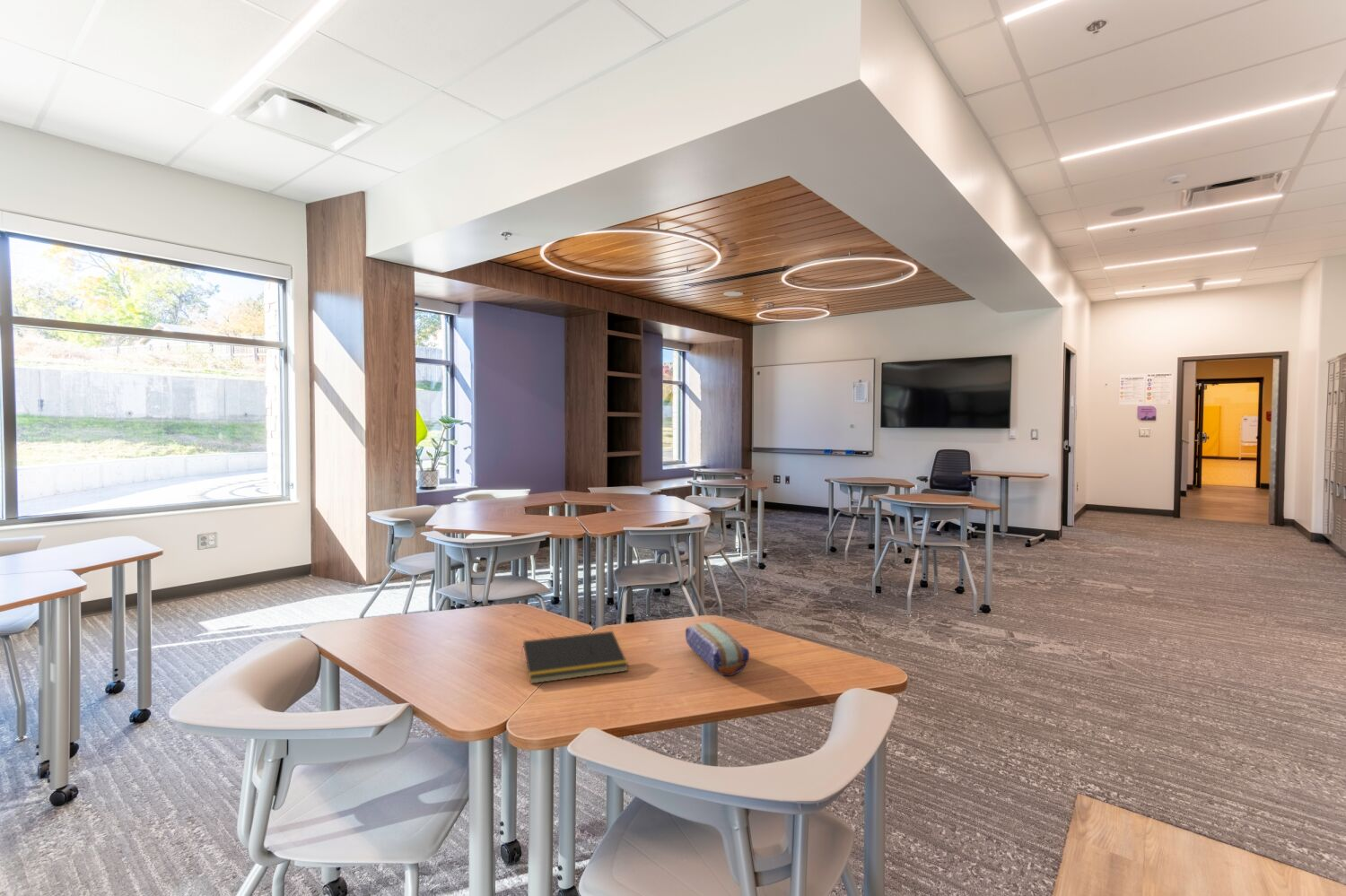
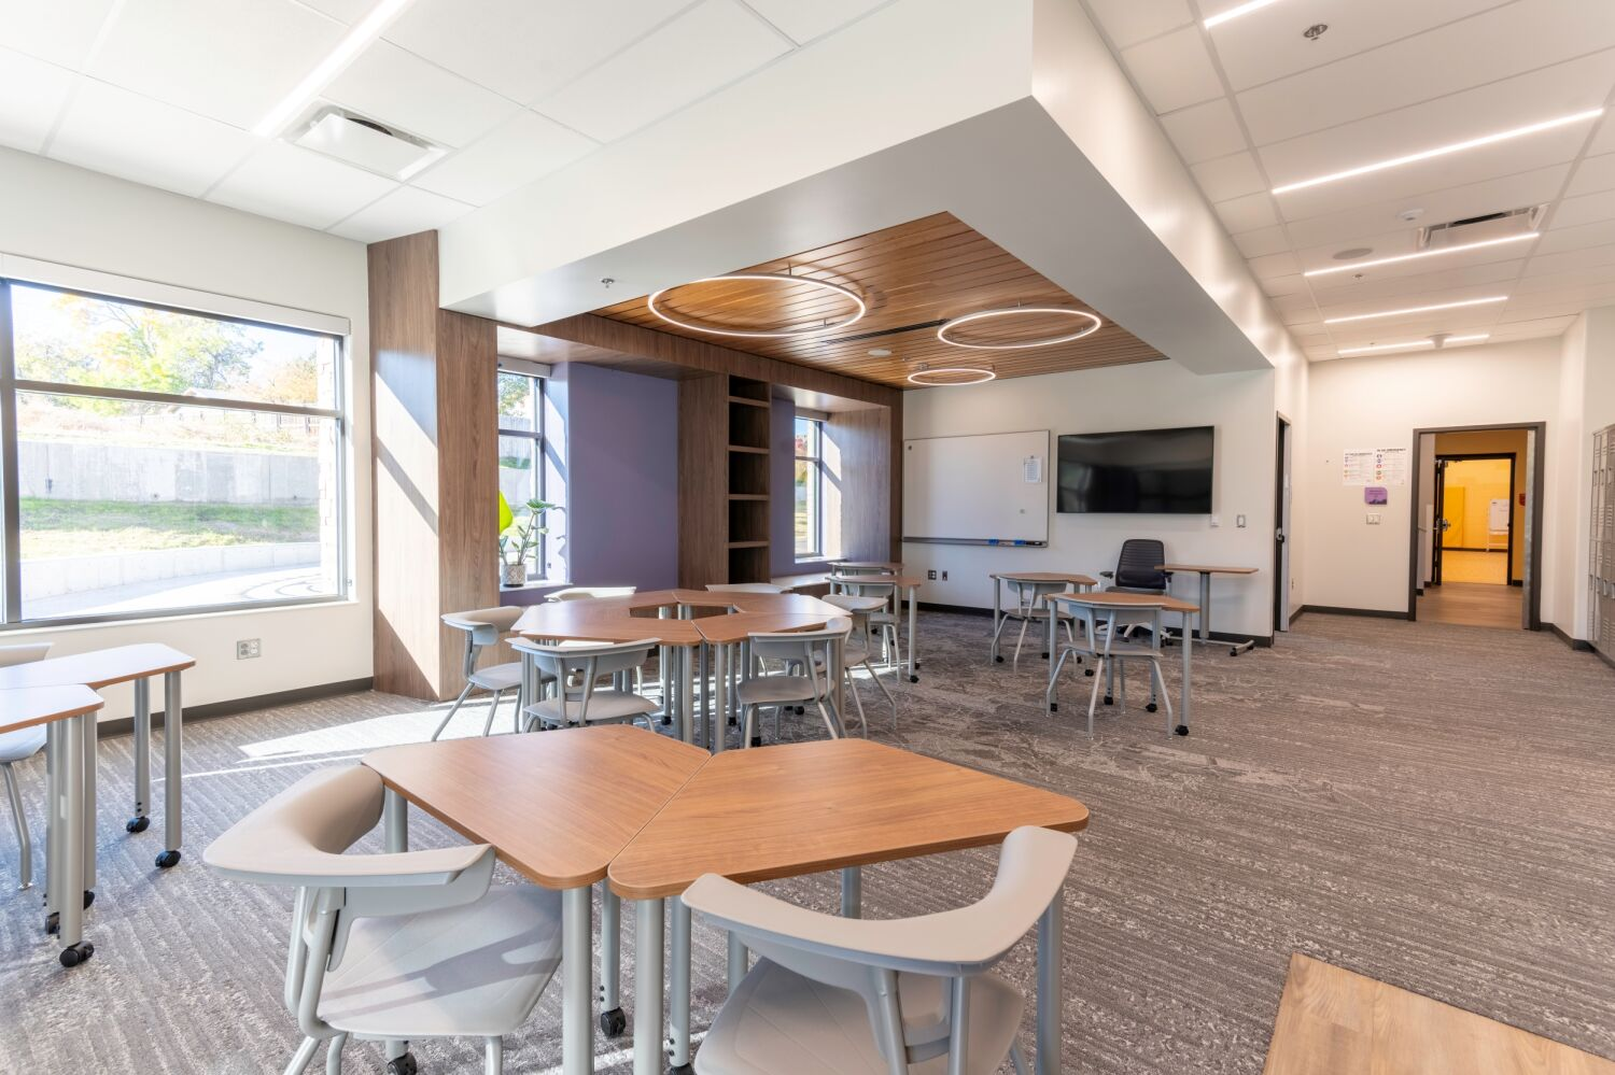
- notepad [520,631,629,684]
- pencil case [685,622,750,676]
